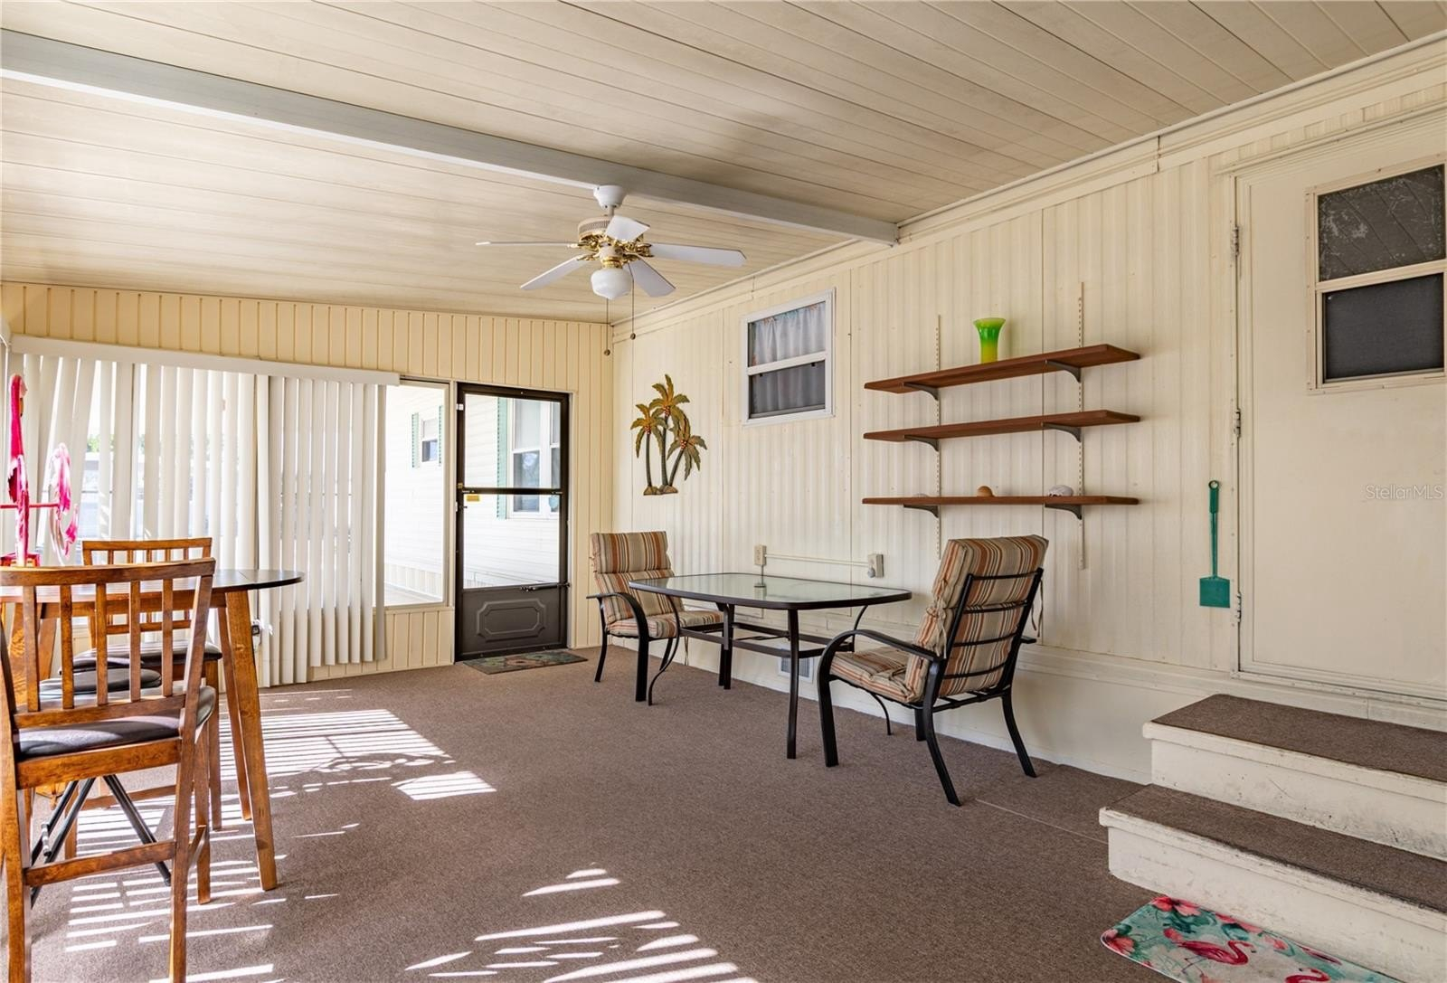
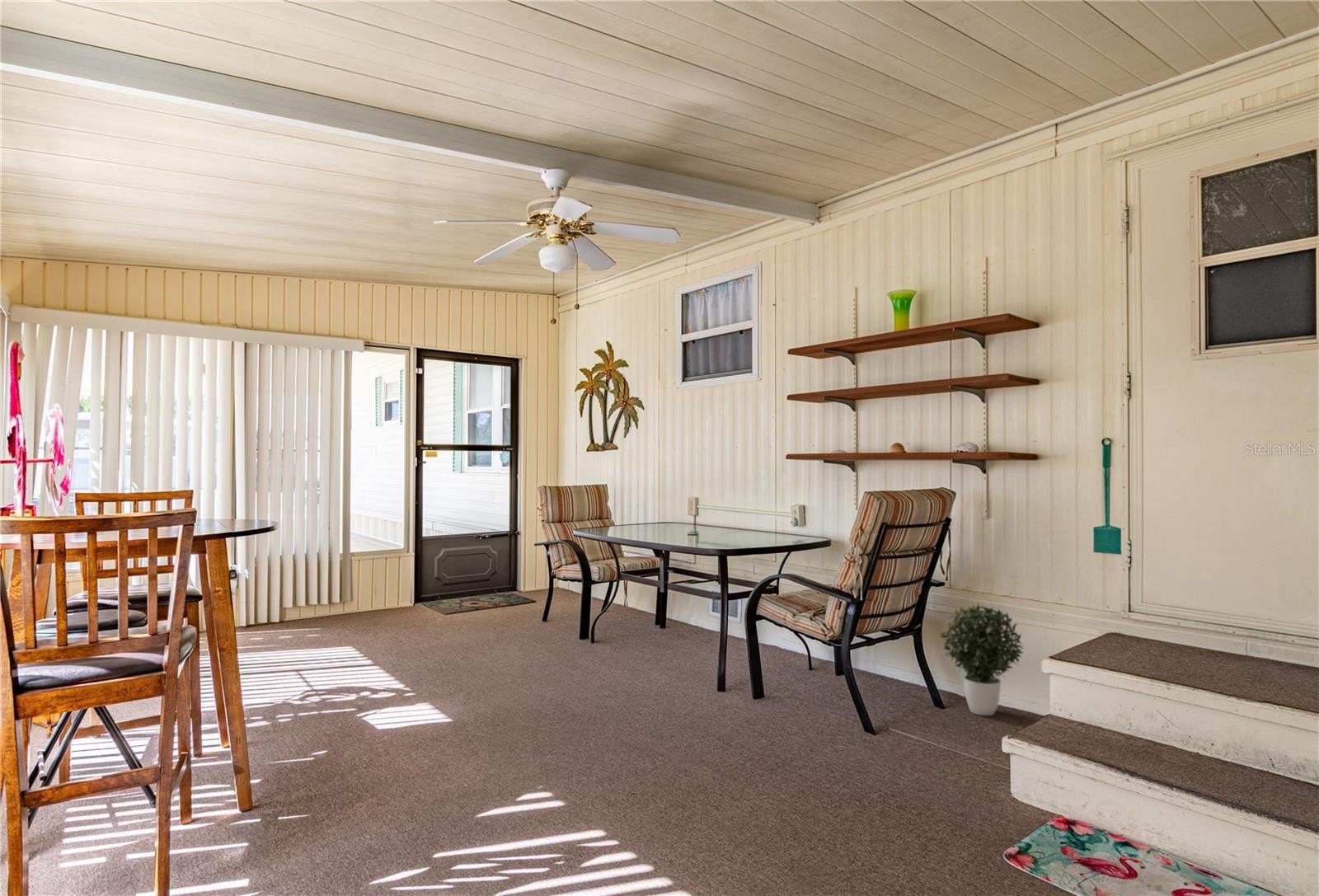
+ potted plant [939,603,1025,716]
